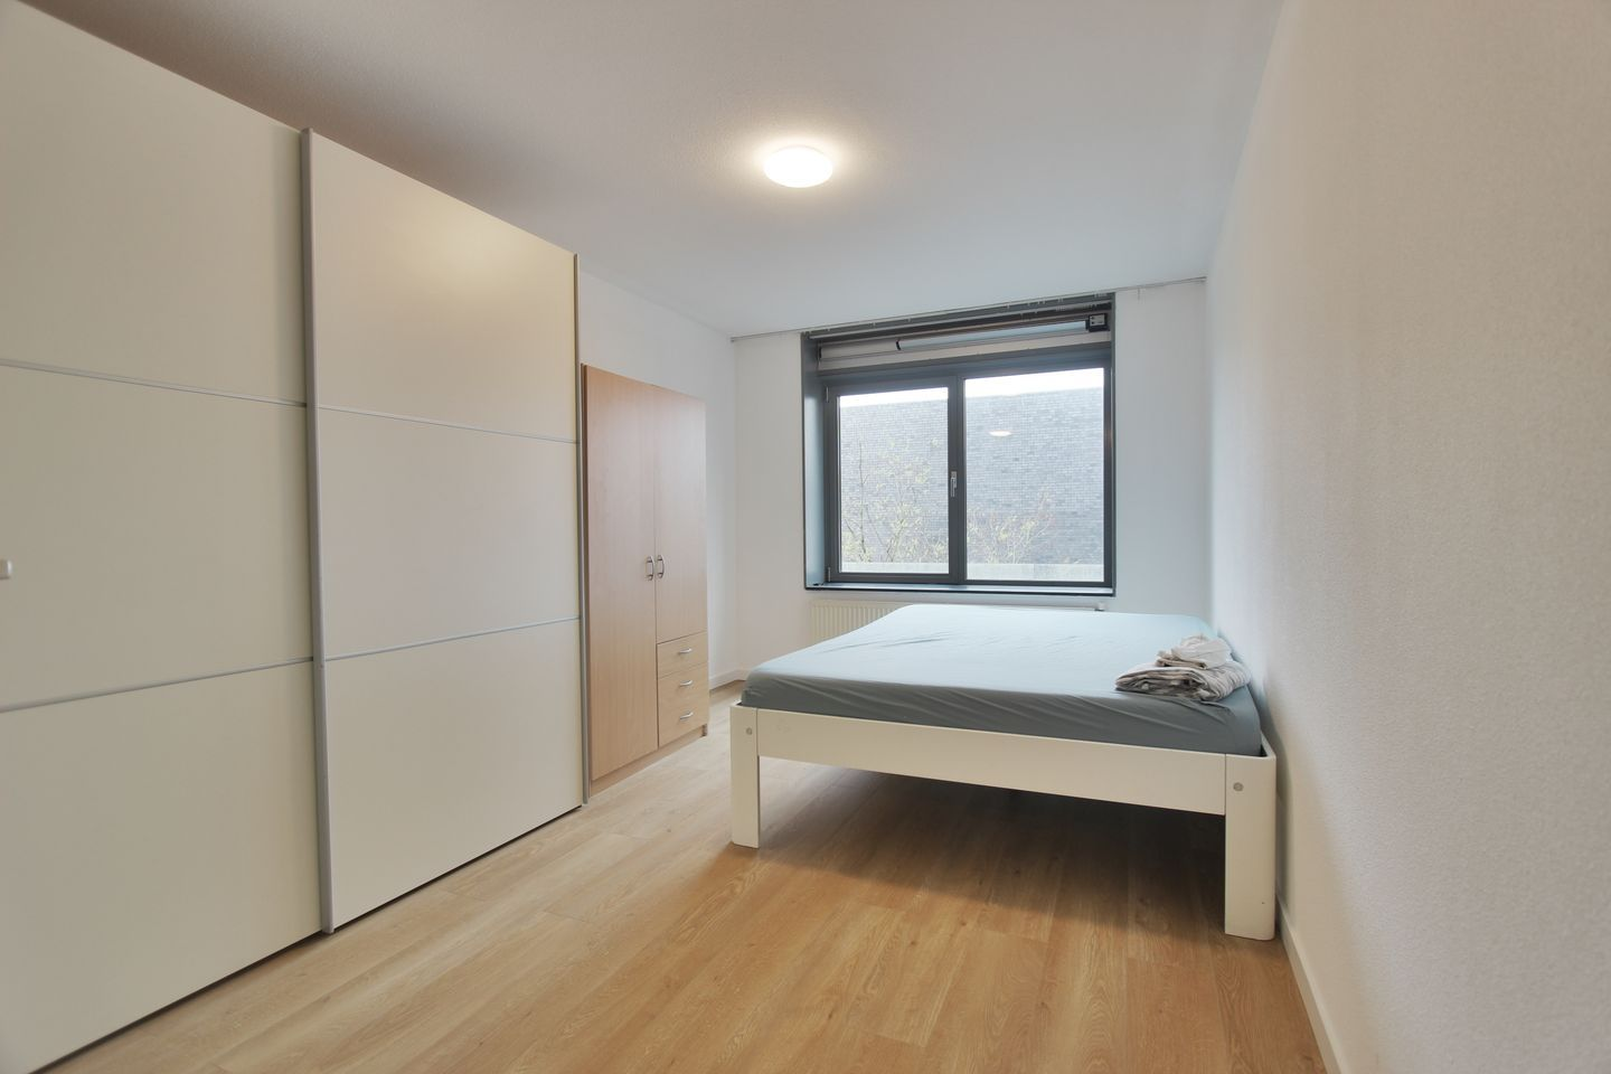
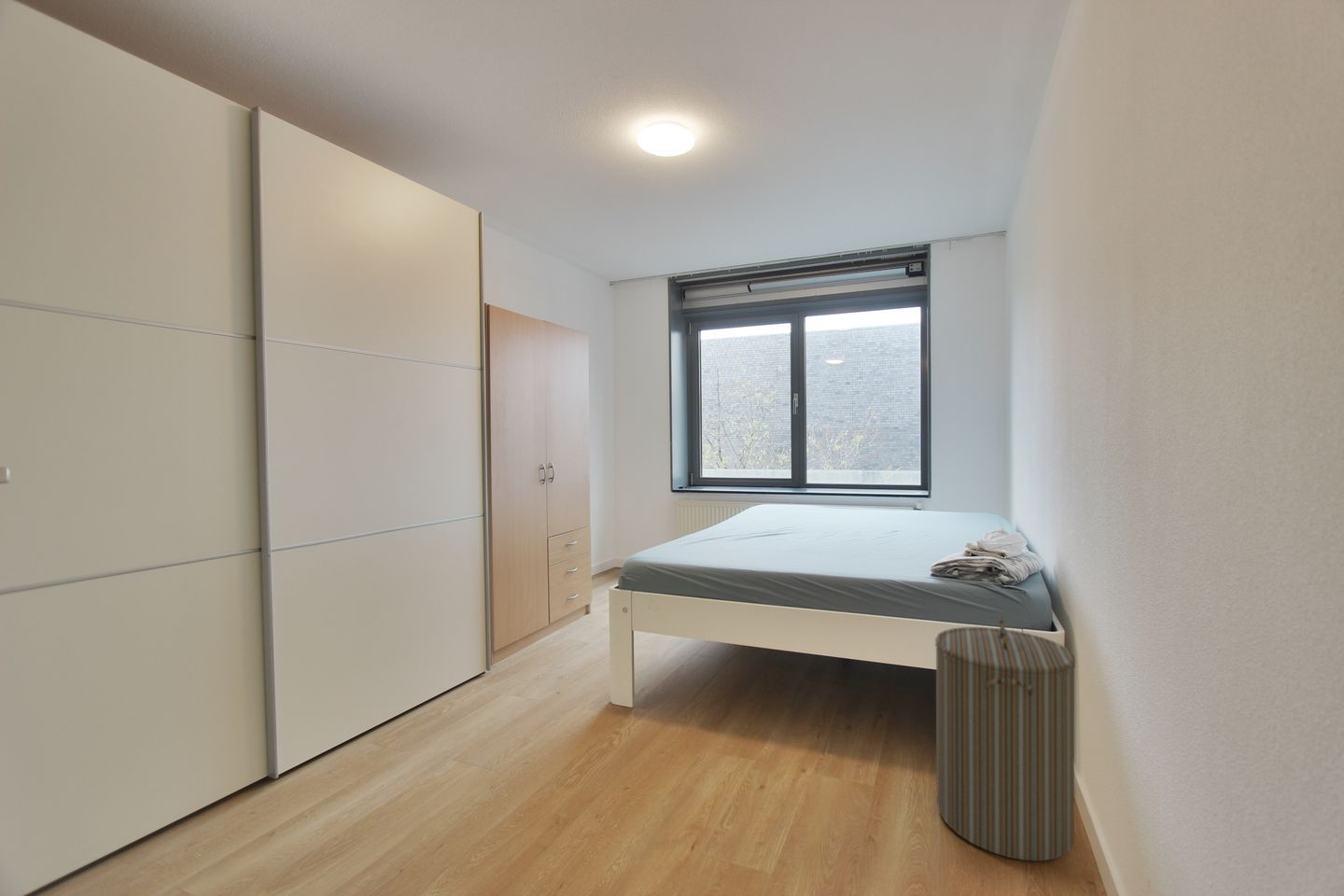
+ laundry hamper [934,615,1076,862]
